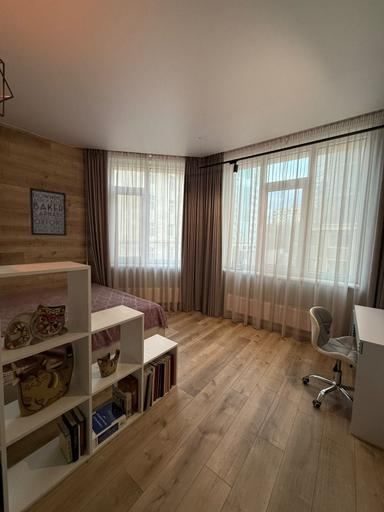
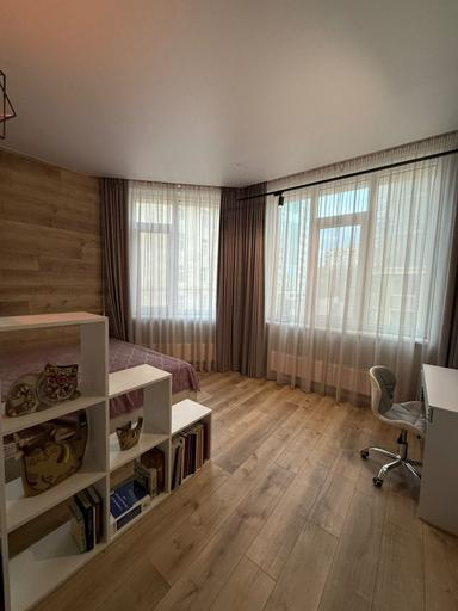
- wall art [28,187,68,237]
